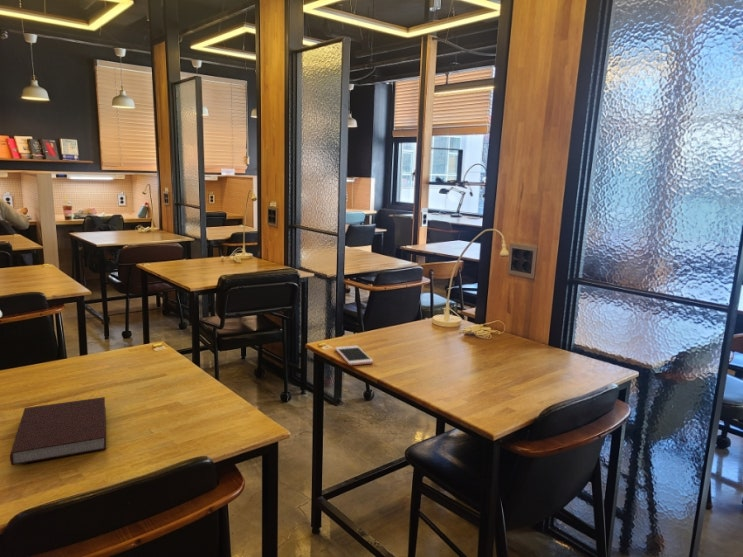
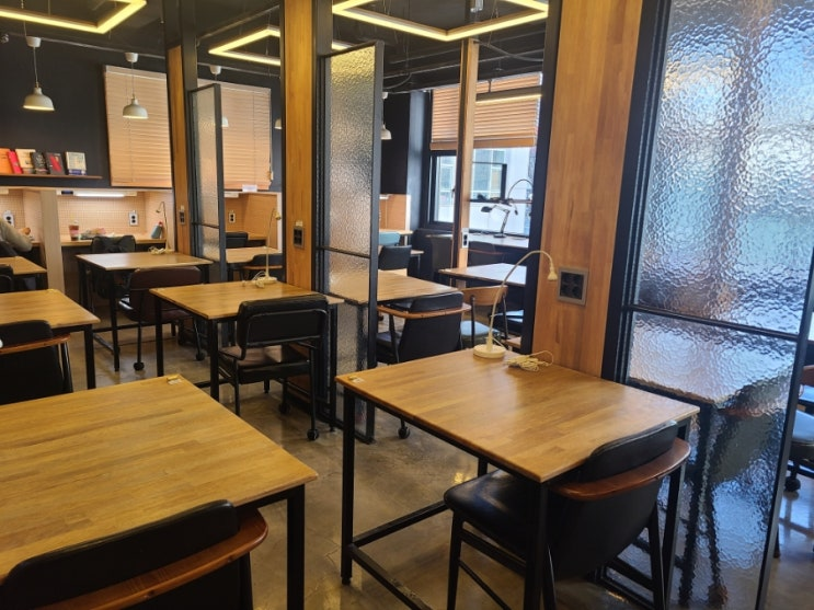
- cell phone [334,345,374,366]
- notebook [9,396,107,466]
